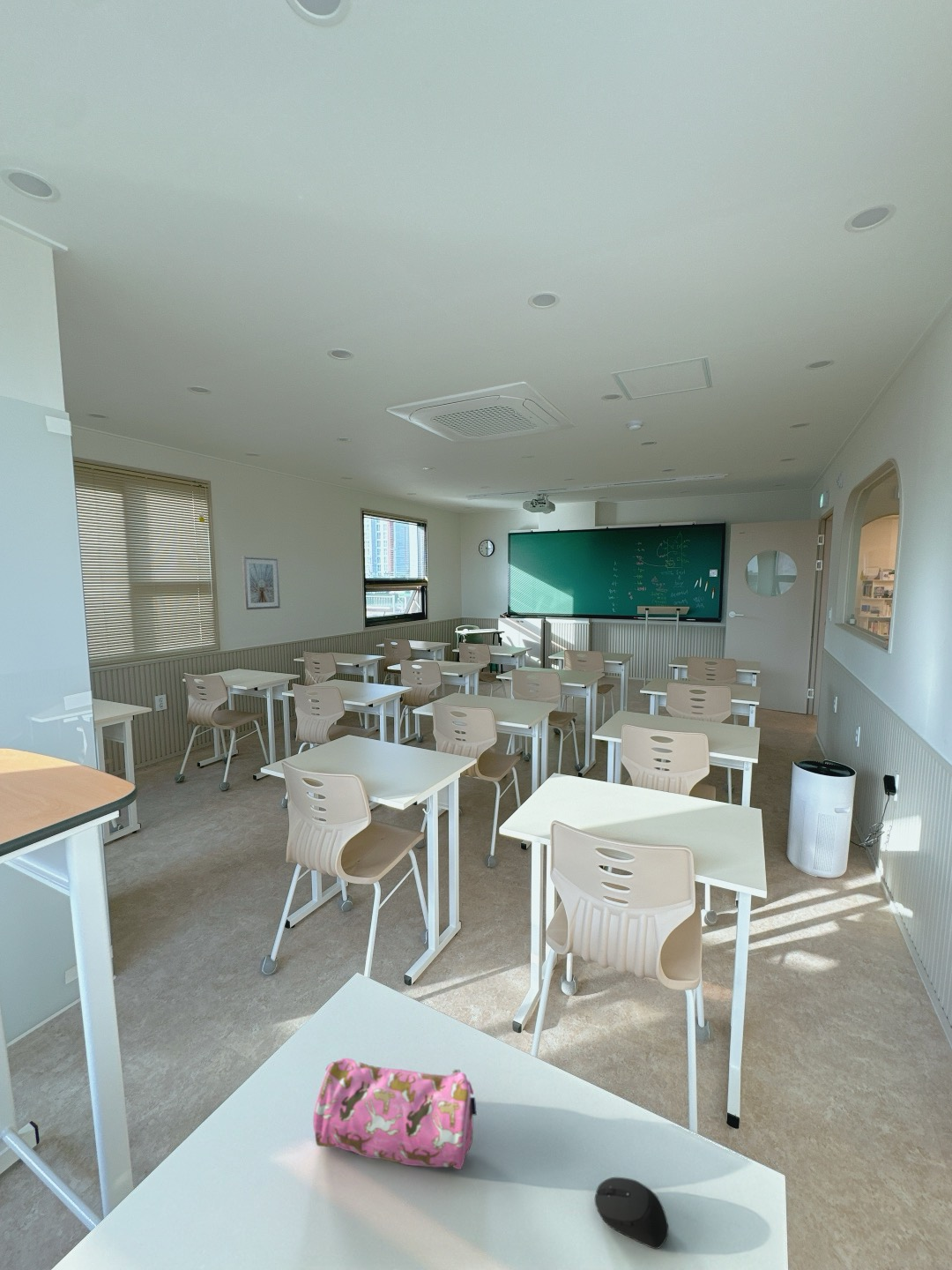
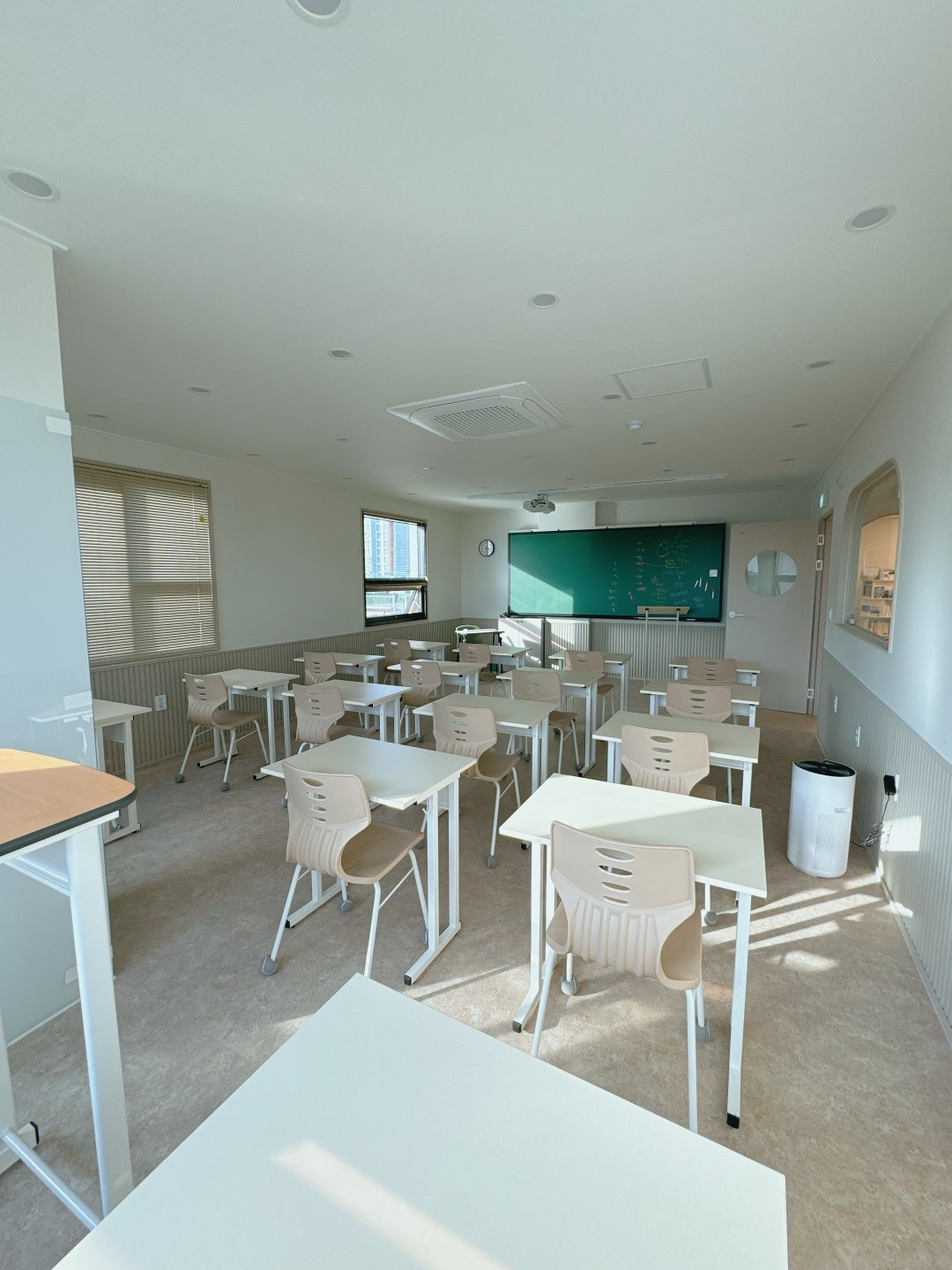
- computer mouse [594,1177,669,1250]
- pencil case [312,1057,478,1170]
- picture frame [242,556,281,610]
